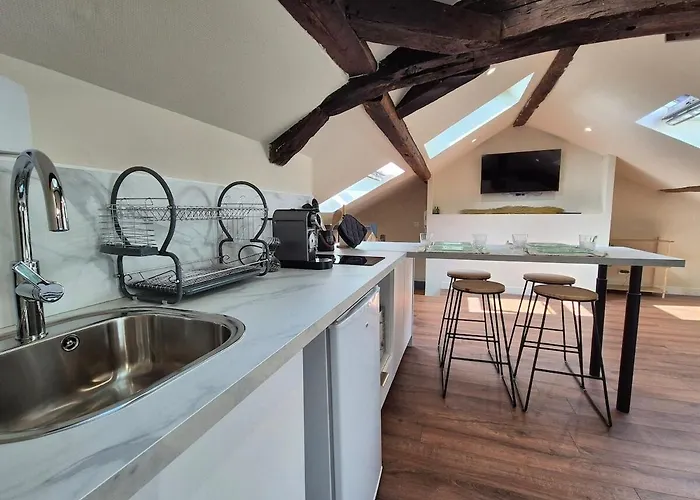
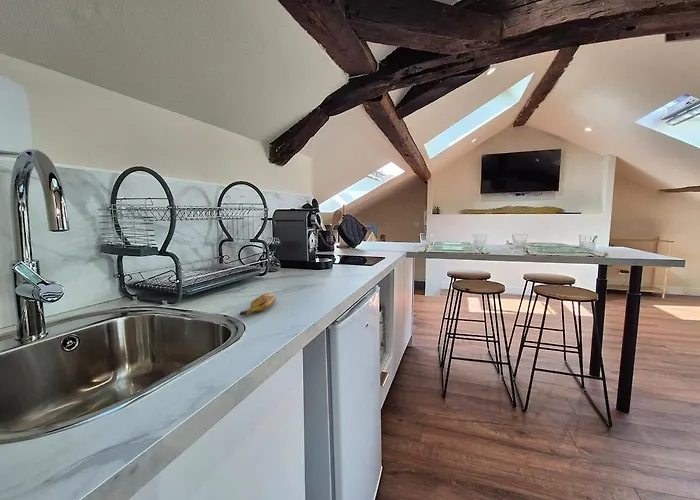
+ banana [238,292,277,316]
